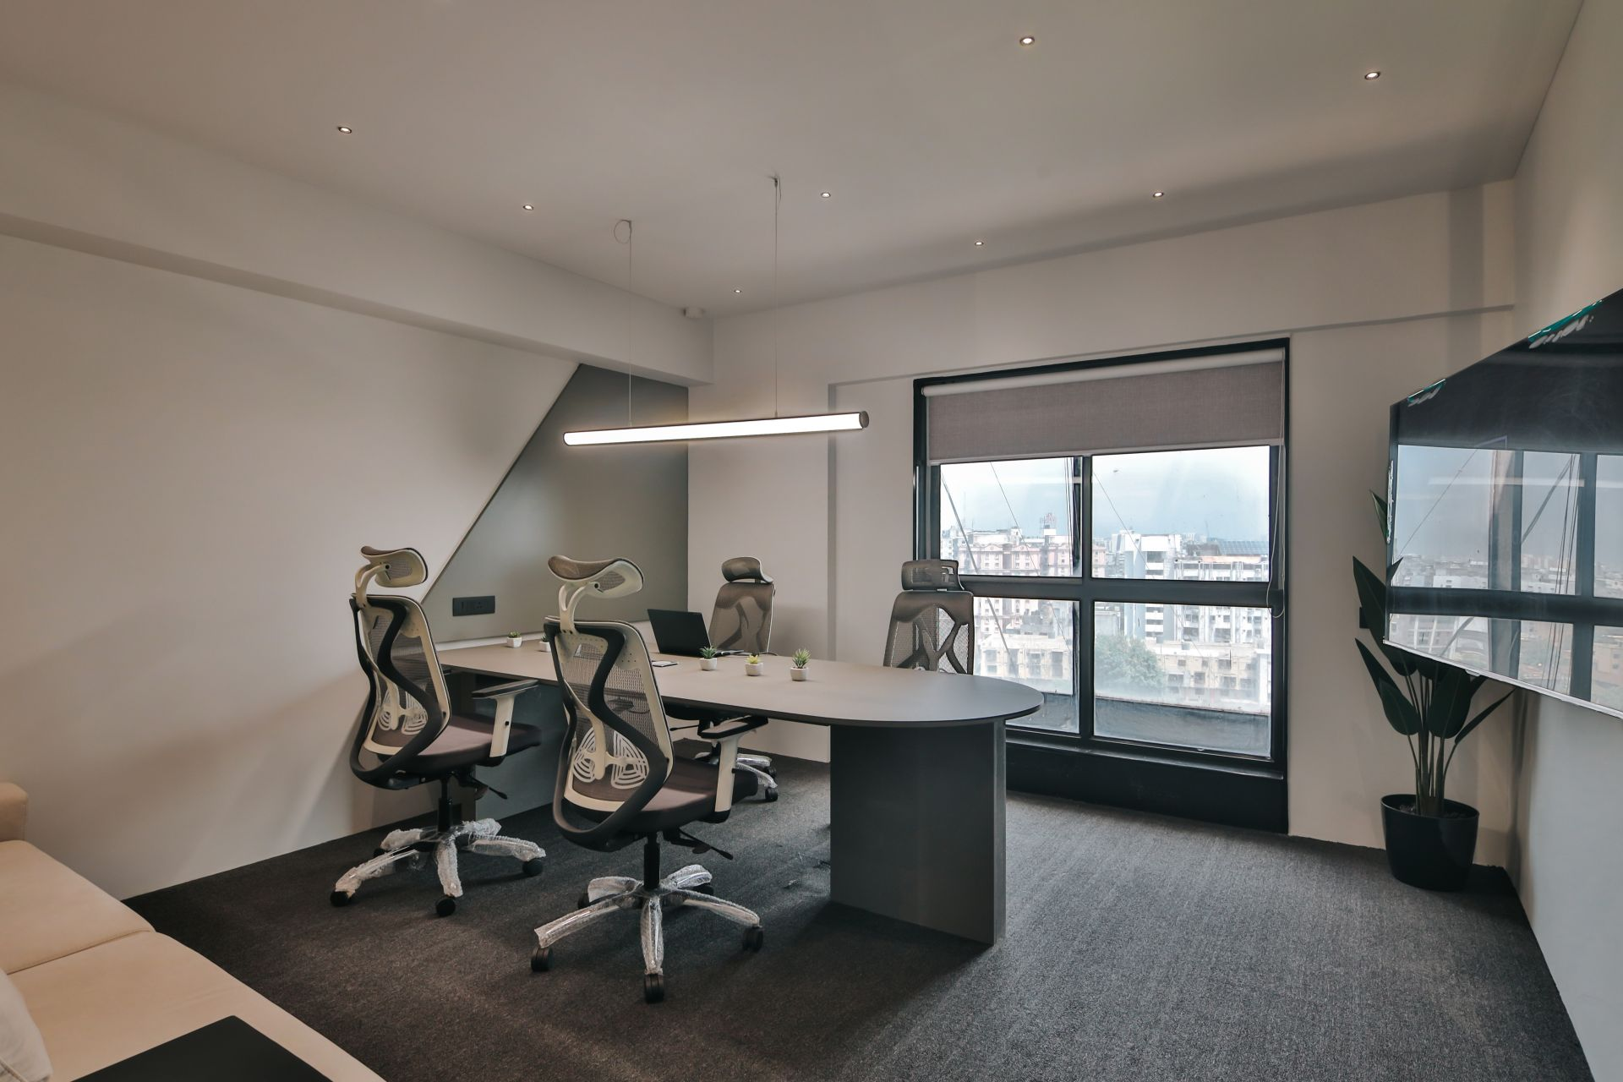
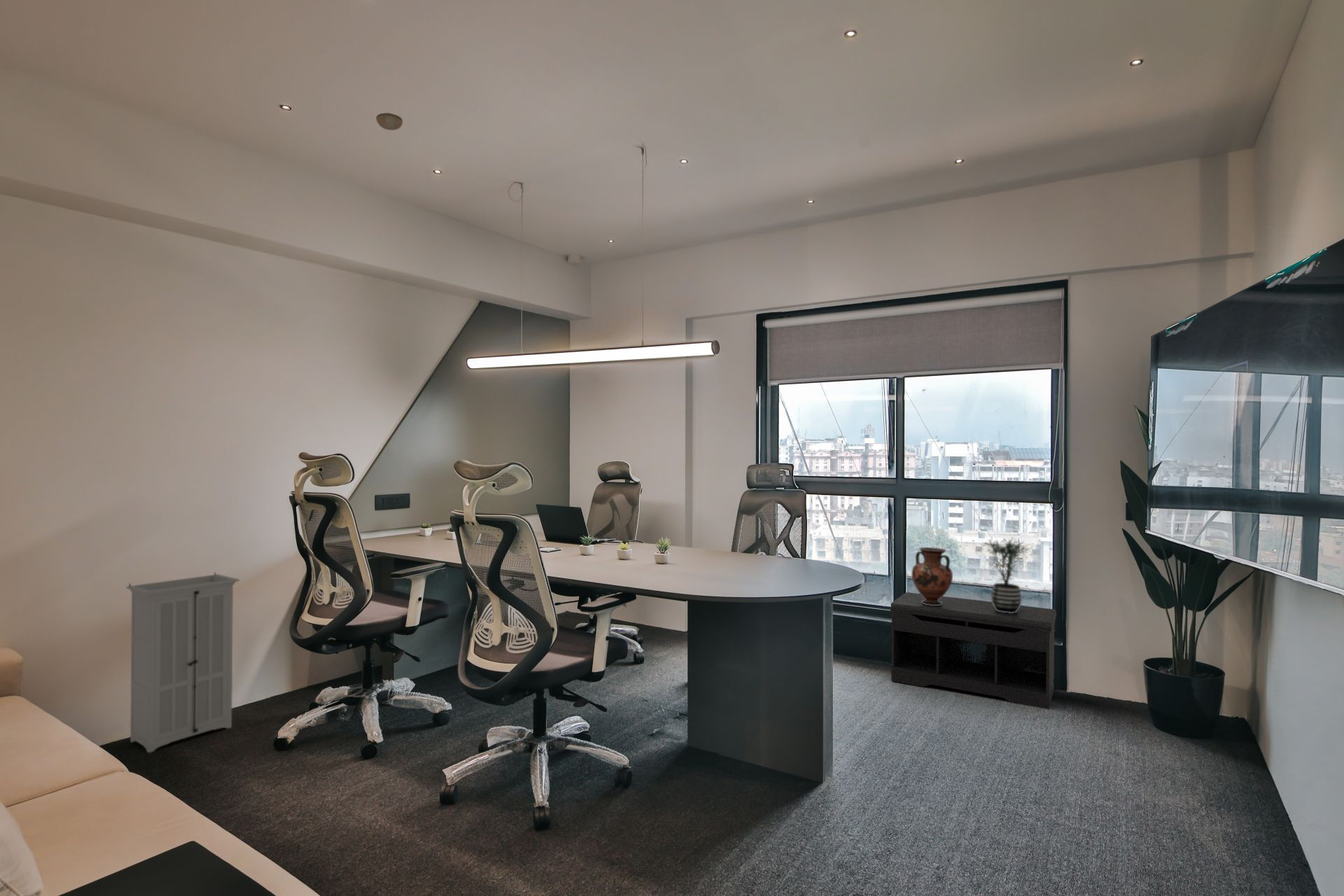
+ smoke detector [375,112,403,131]
+ vase [911,547,953,605]
+ storage cabinet [125,571,240,753]
+ bench [890,591,1057,710]
+ potted plant [977,537,1033,613]
